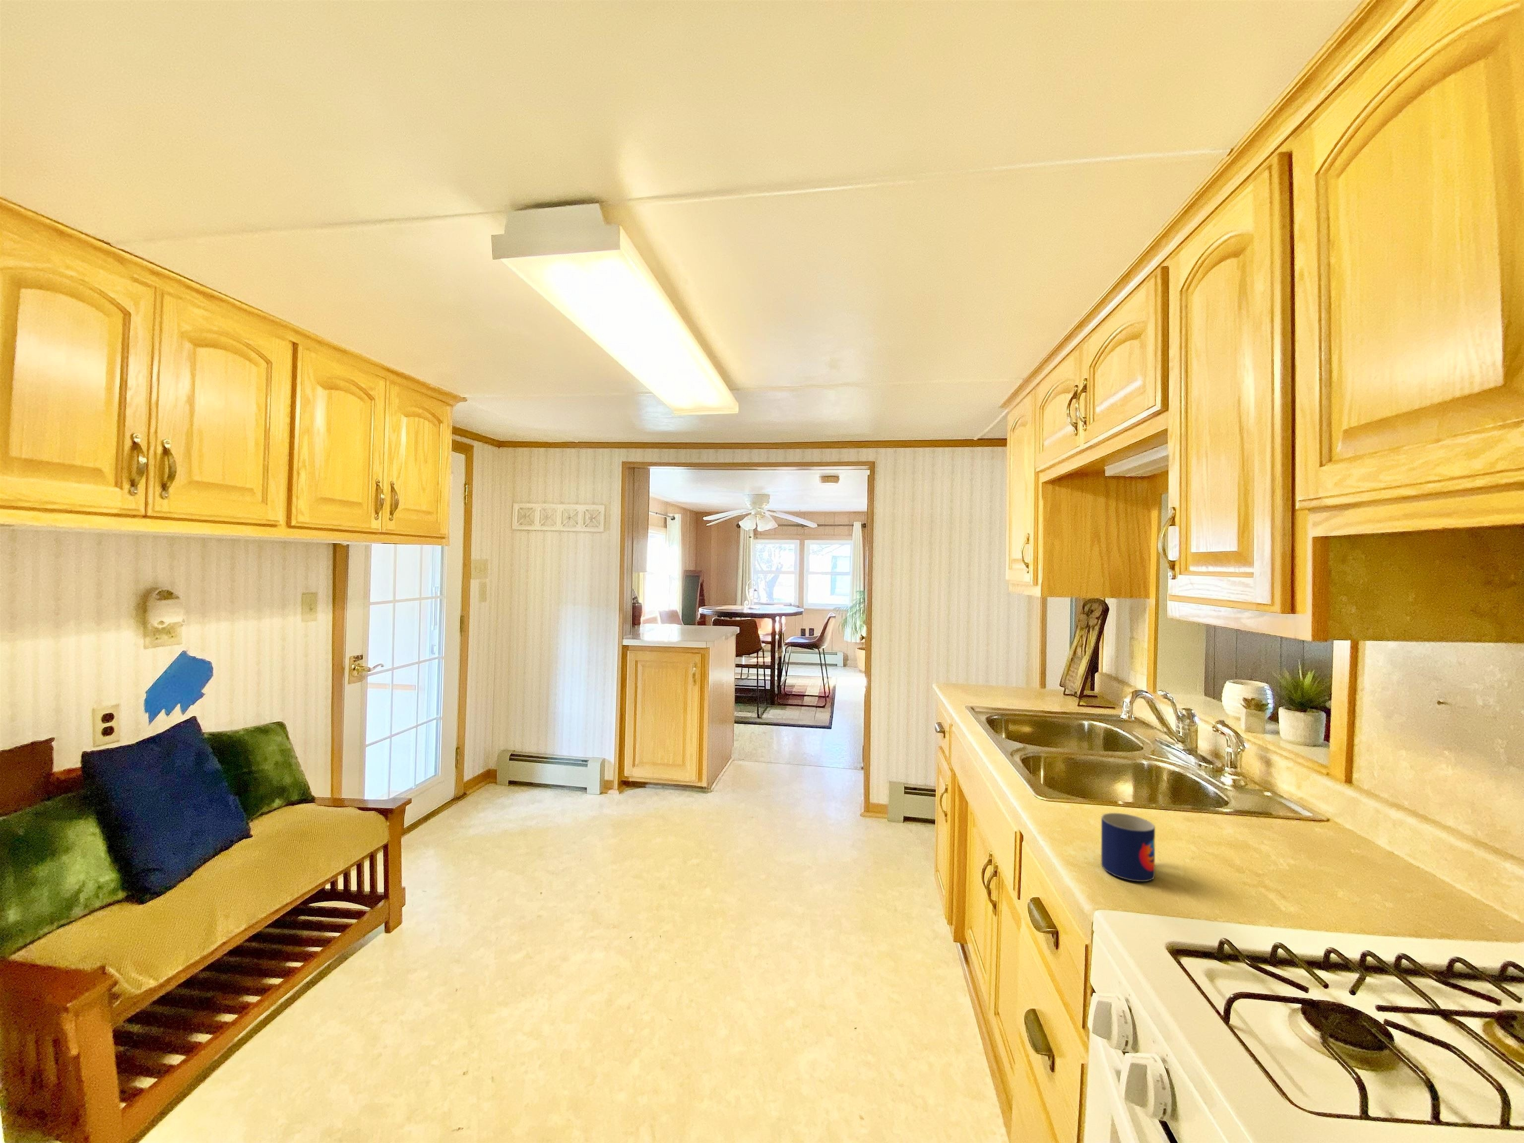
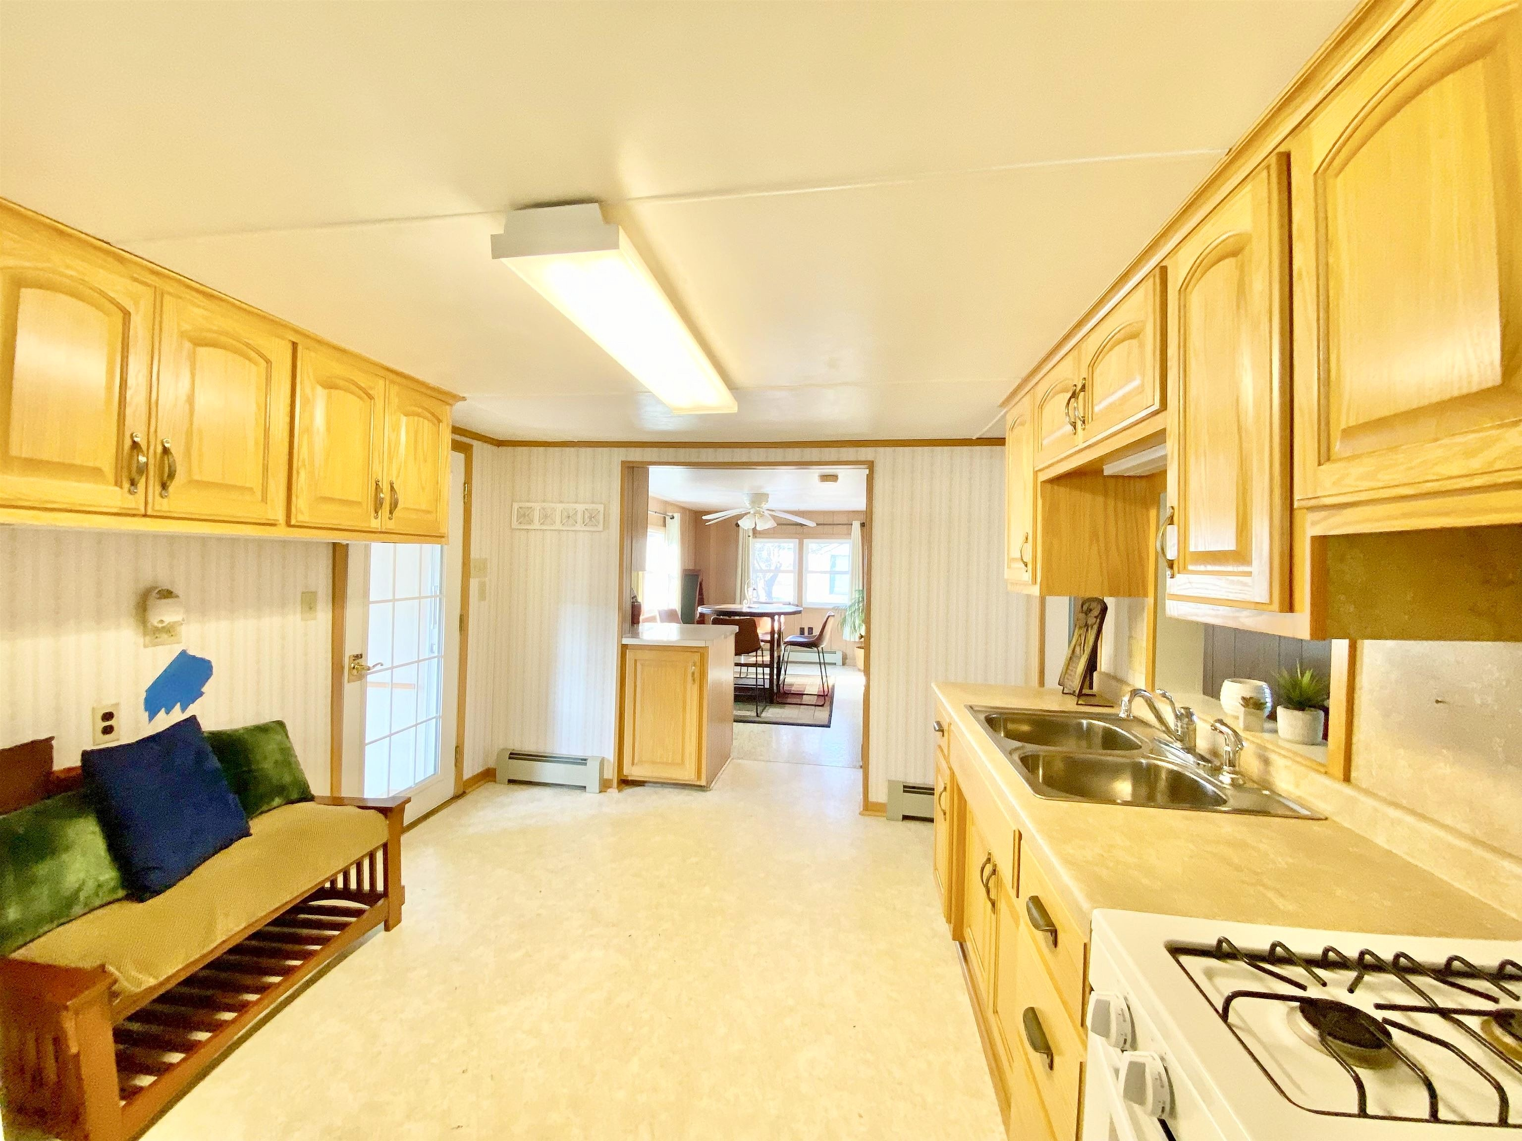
- mug [1100,812,1156,882]
